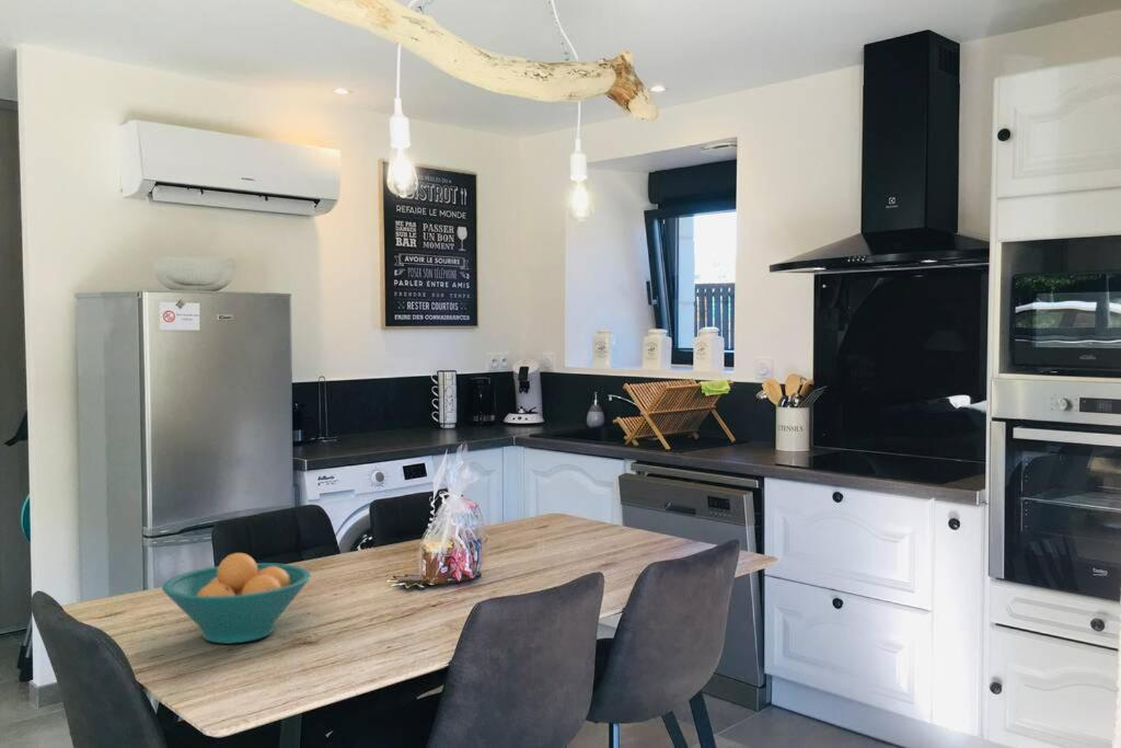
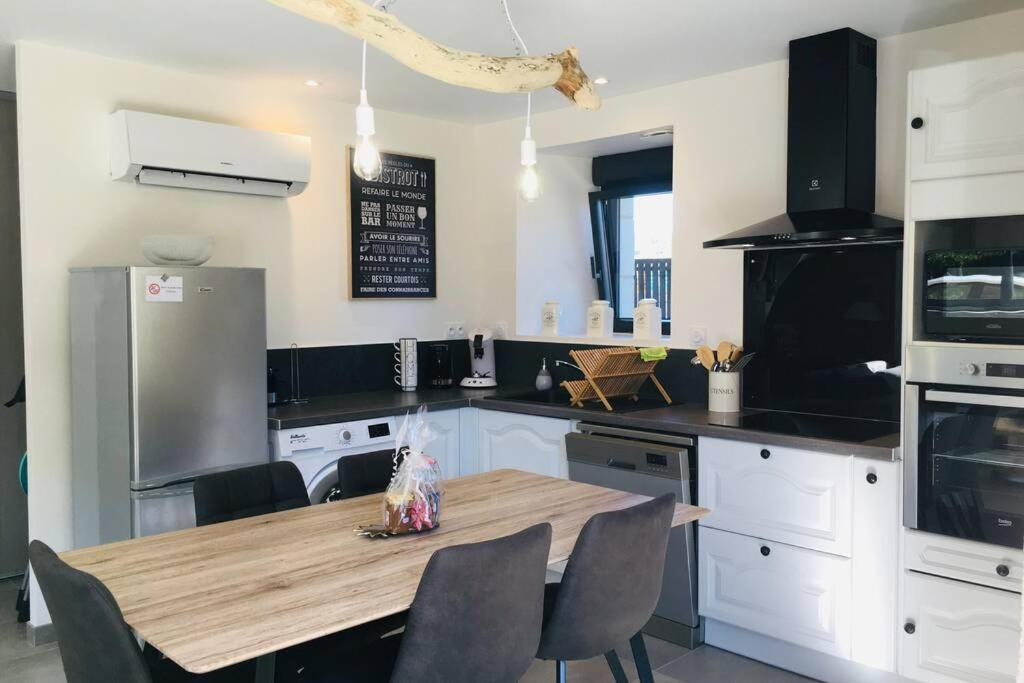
- fruit bowl [161,552,312,645]
